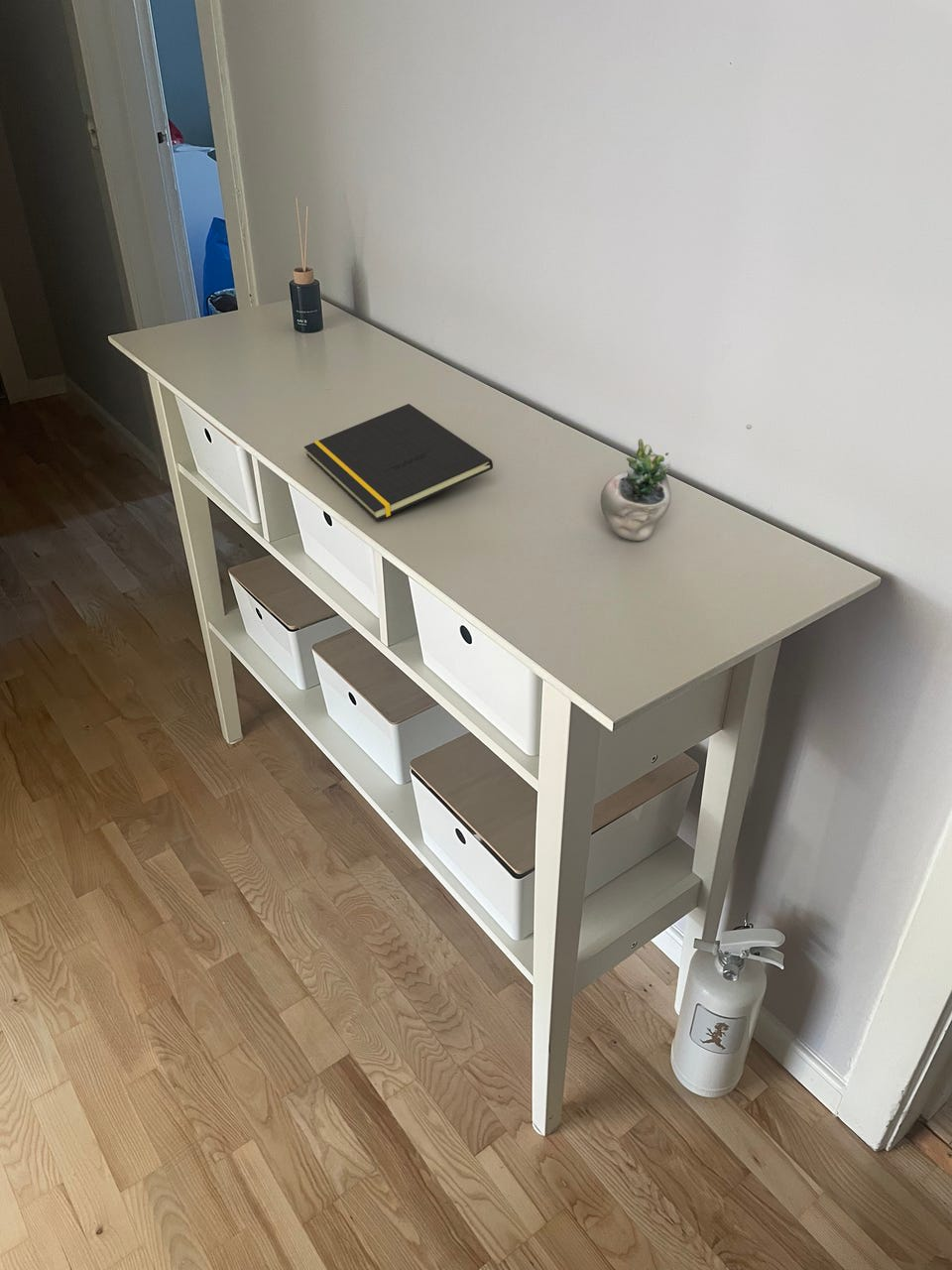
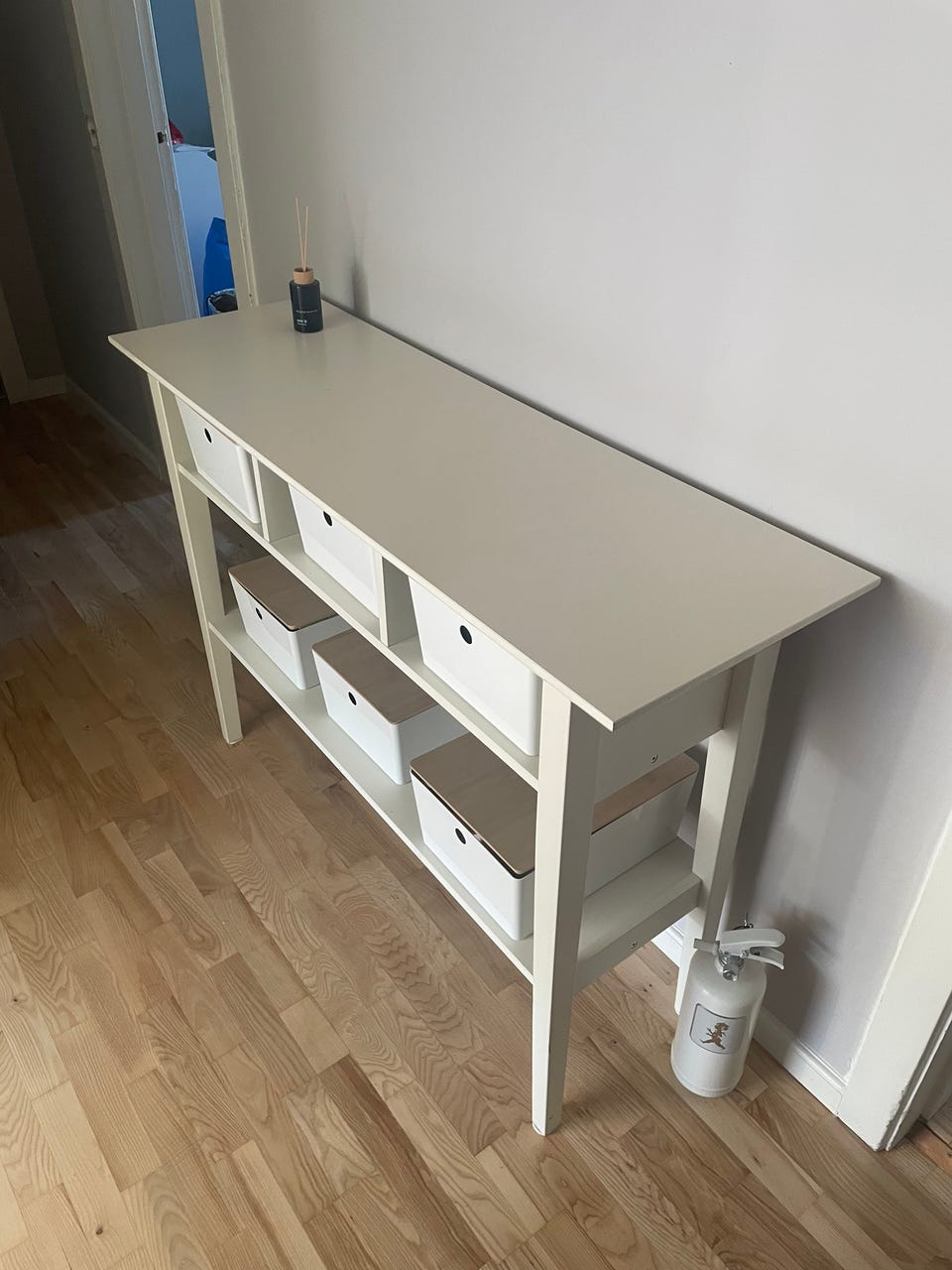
- notepad [303,403,494,522]
- succulent plant [600,424,753,542]
